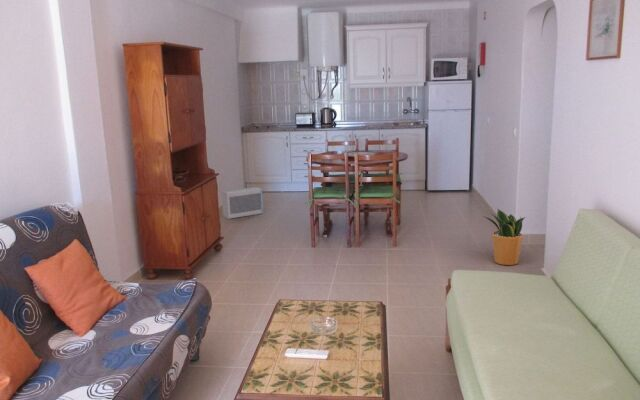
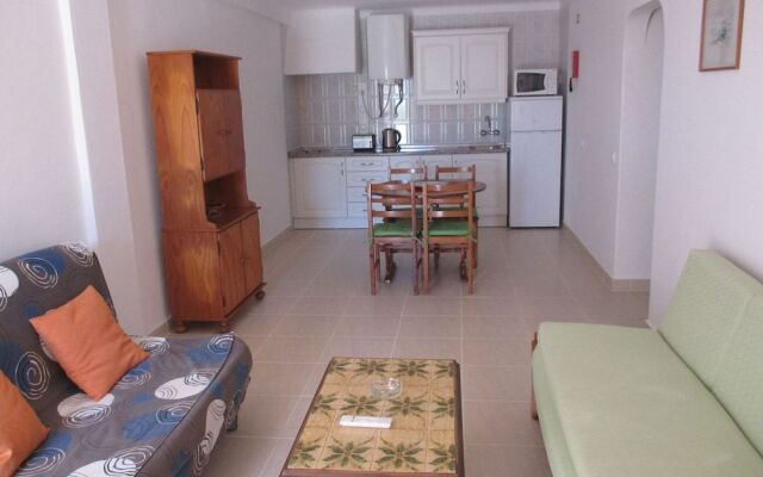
- potted plant [482,208,527,266]
- air purifier [221,186,264,220]
